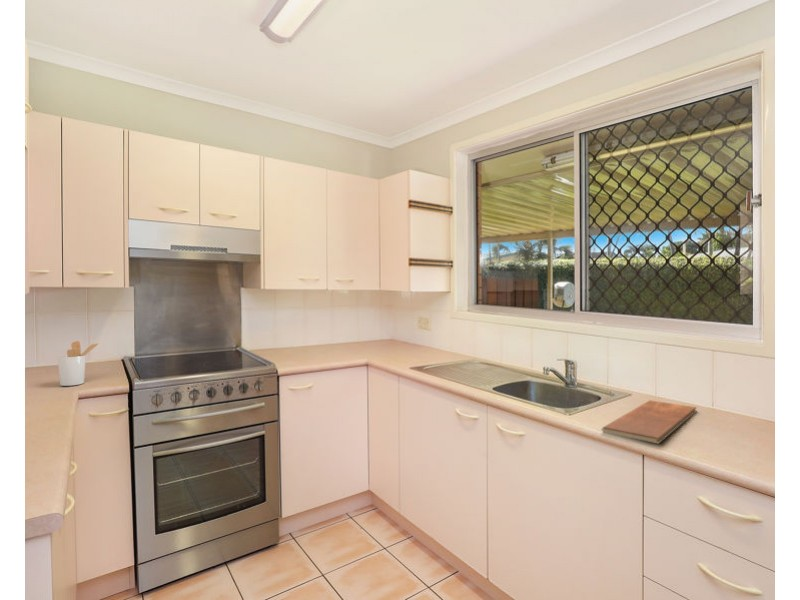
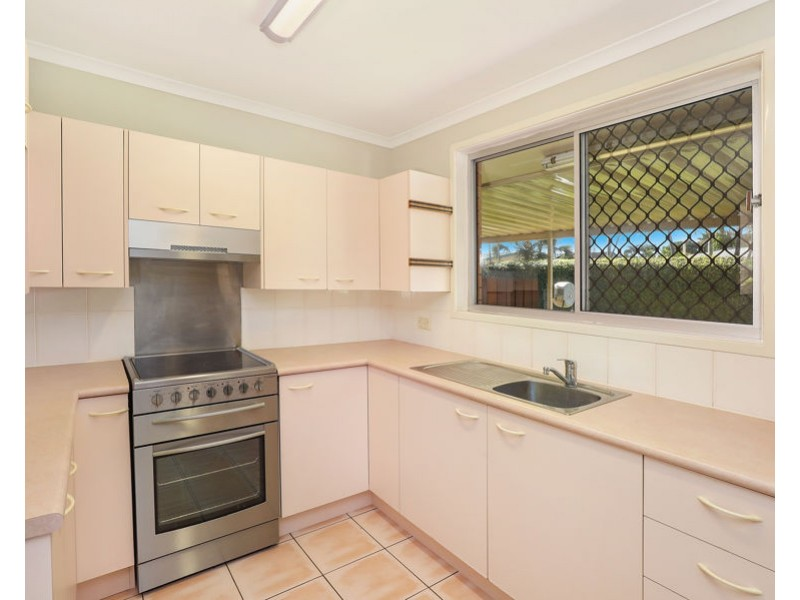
- utensil holder [57,340,99,387]
- chopping board [600,399,697,445]
